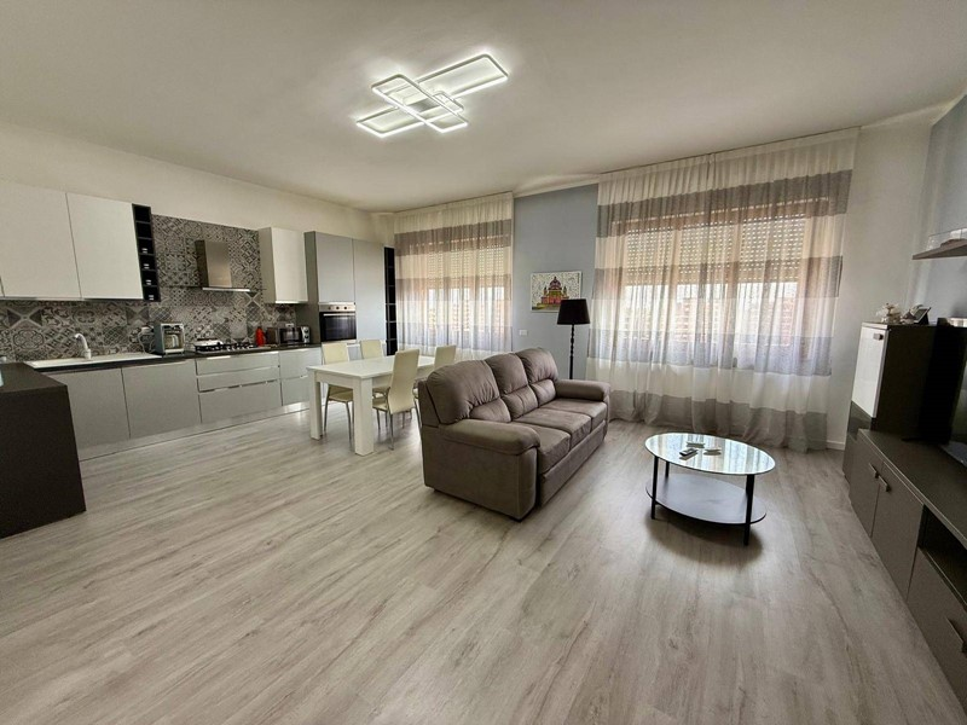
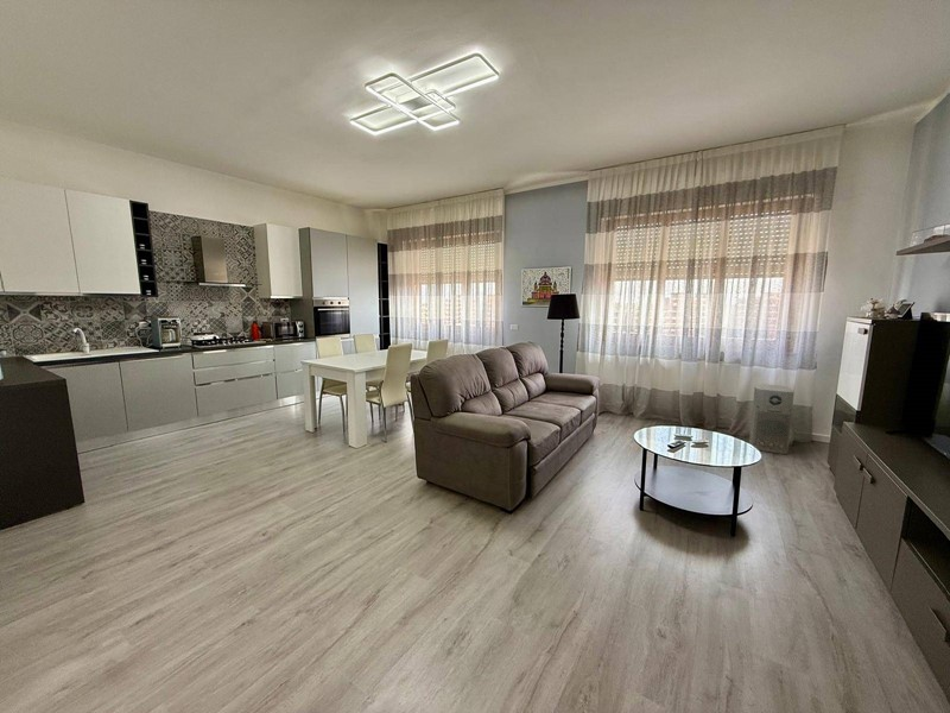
+ air purifier [748,383,794,455]
